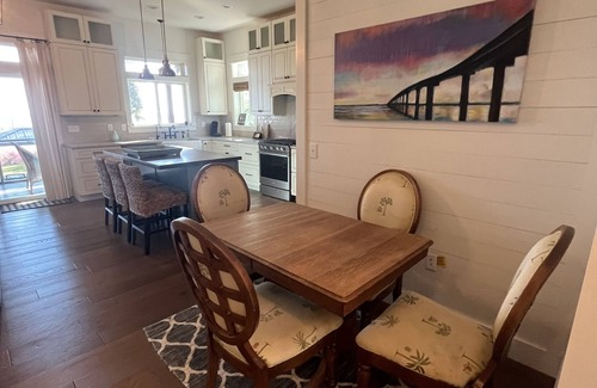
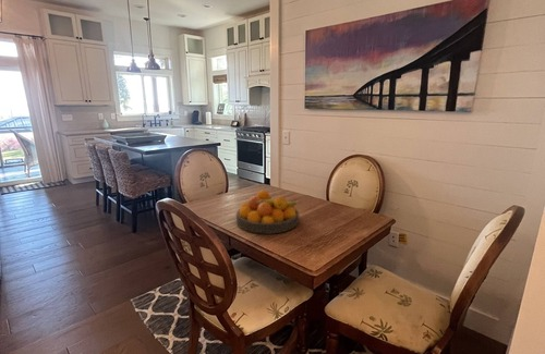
+ fruit bowl [235,190,302,235]
